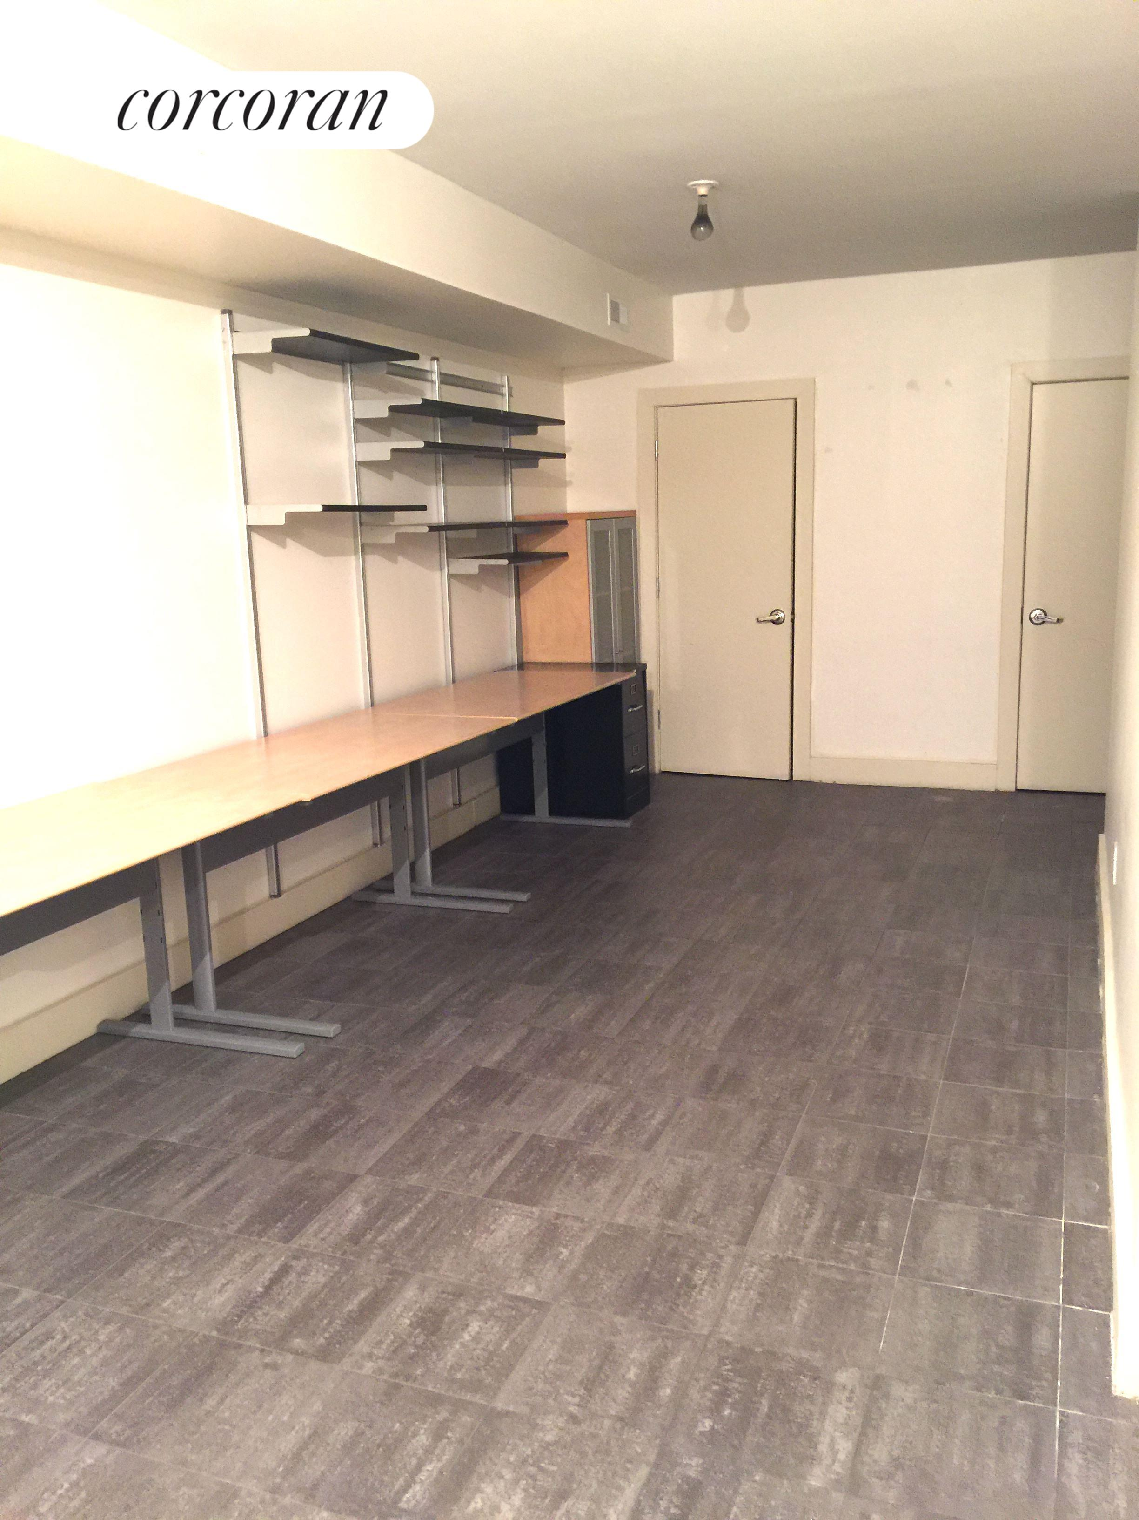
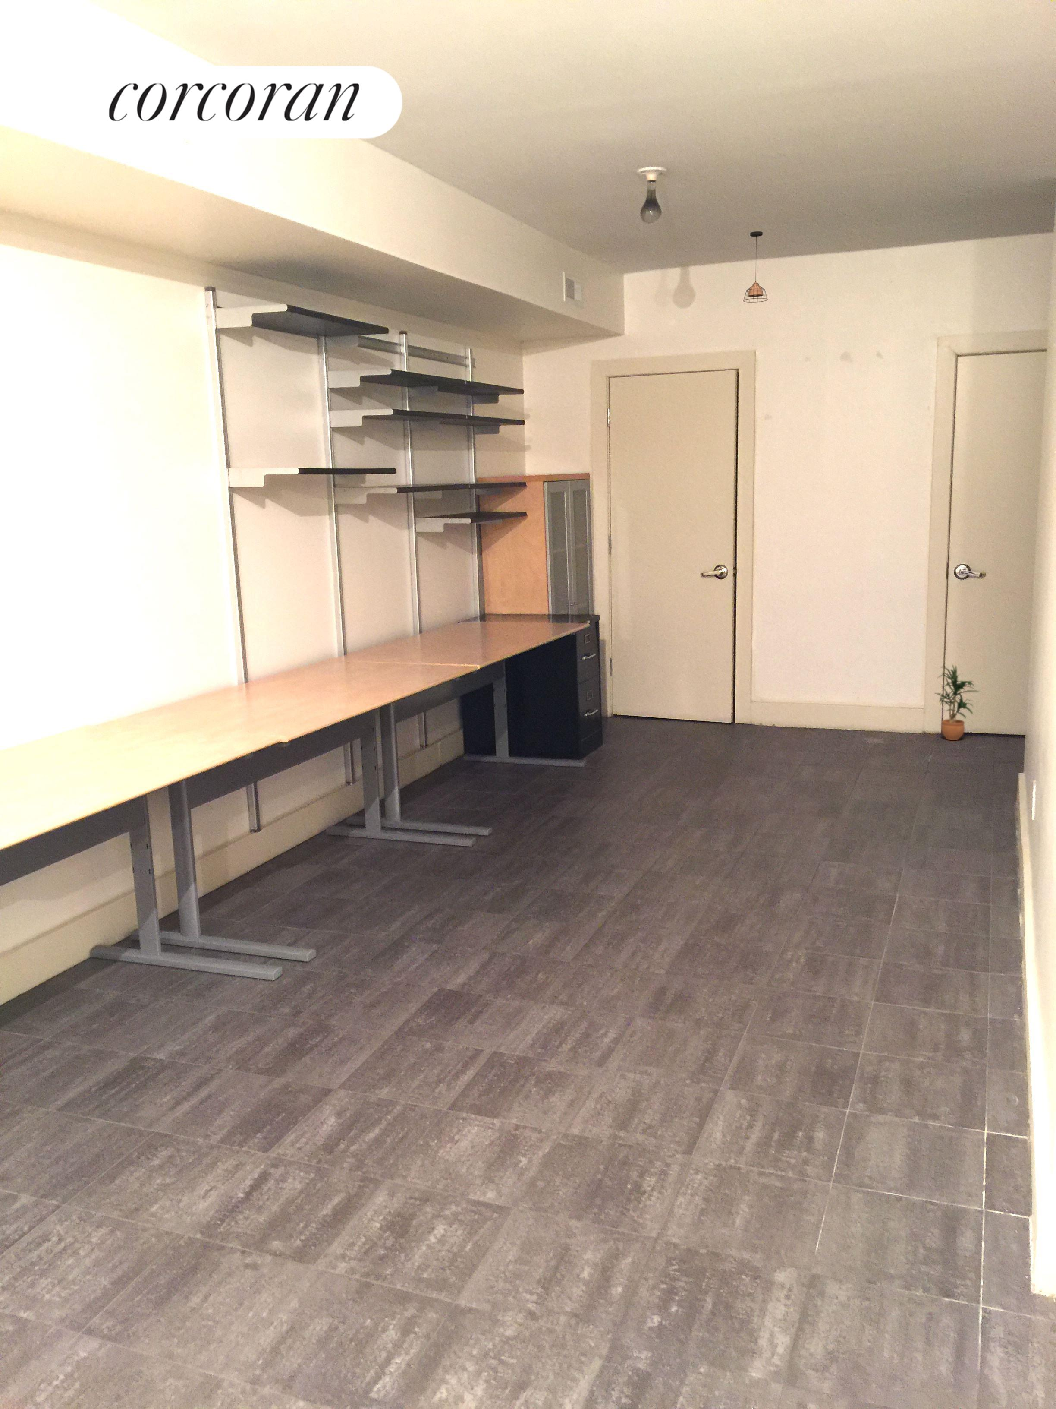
+ potted plant [934,663,981,741]
+ pendant light [743,231,769,303]
